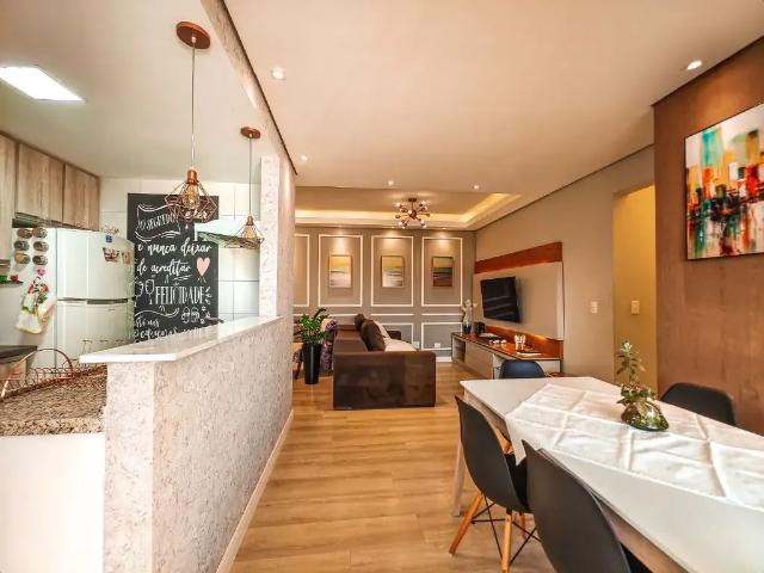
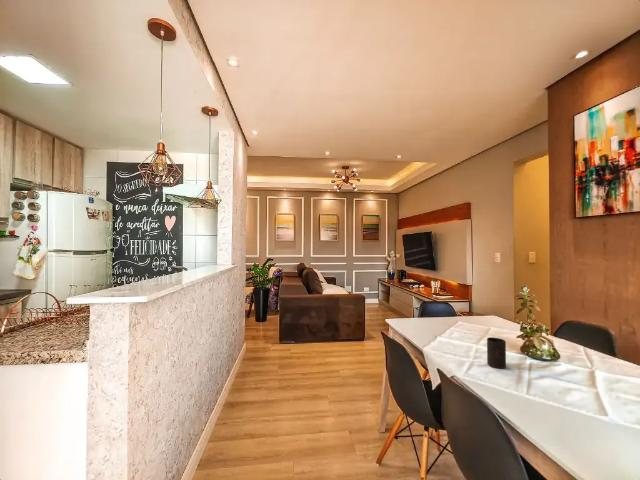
+ cup [486,336,507,369]
